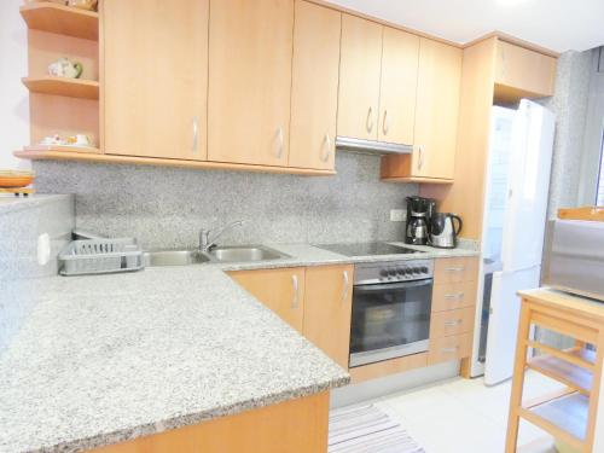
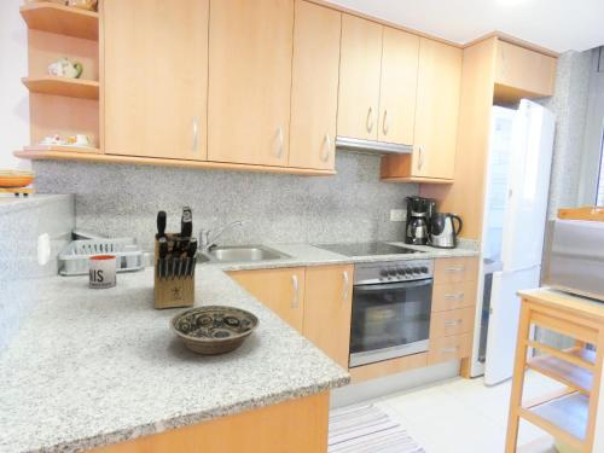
+ knife block [153,204,199,309]
+ mug [88,254,117,290]
+ bowl [168,304,261,356]
